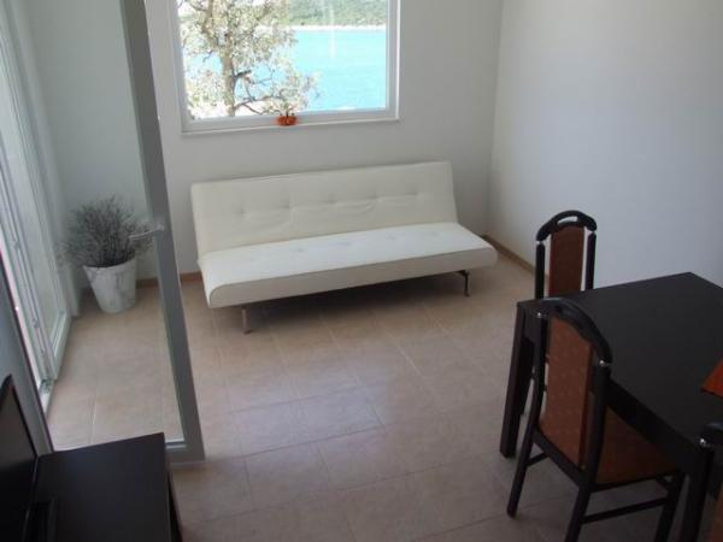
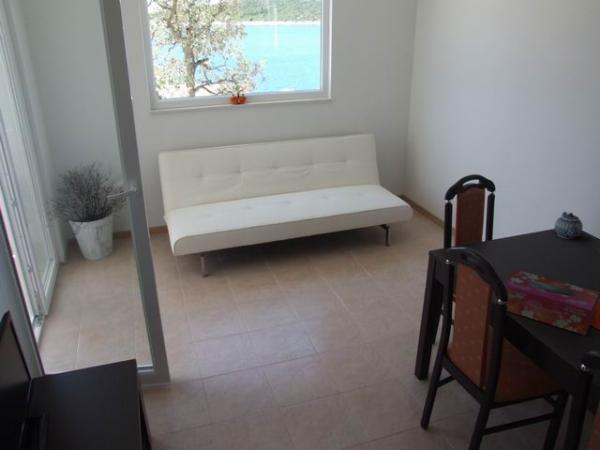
+ tissue box [502,269,600,336]
+ teapot [553,211,584,240]
